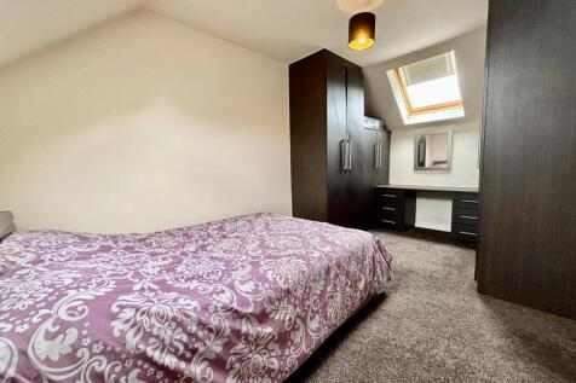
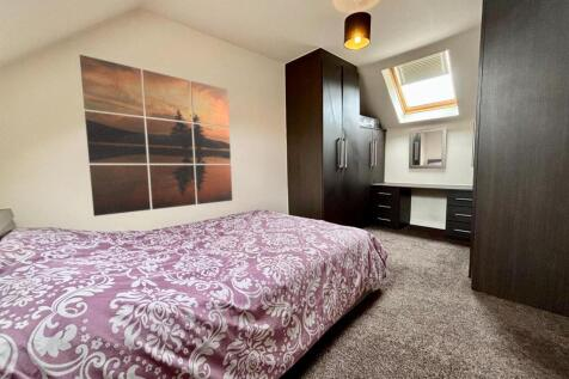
+ wall art [79,54,233,218]
